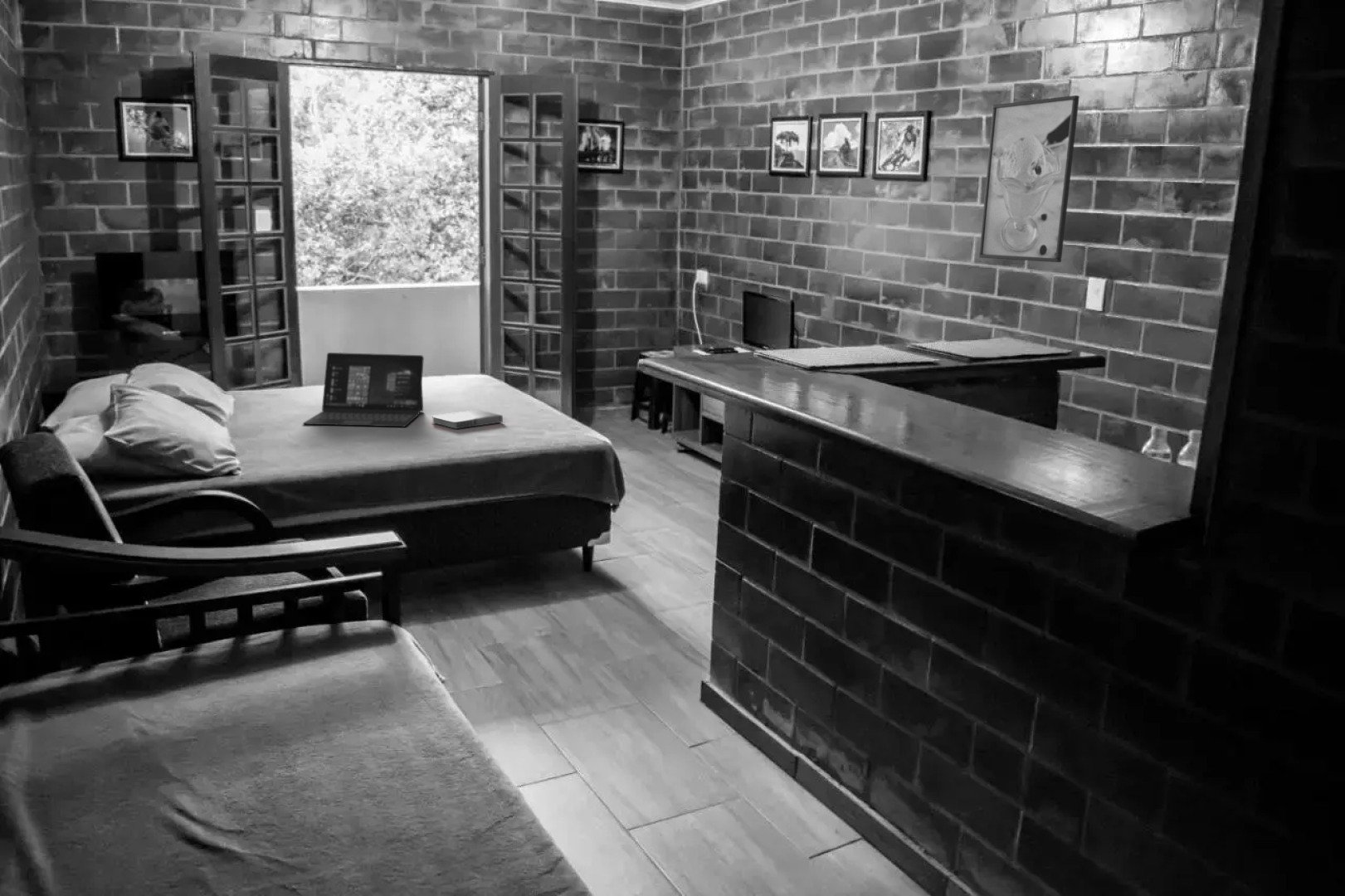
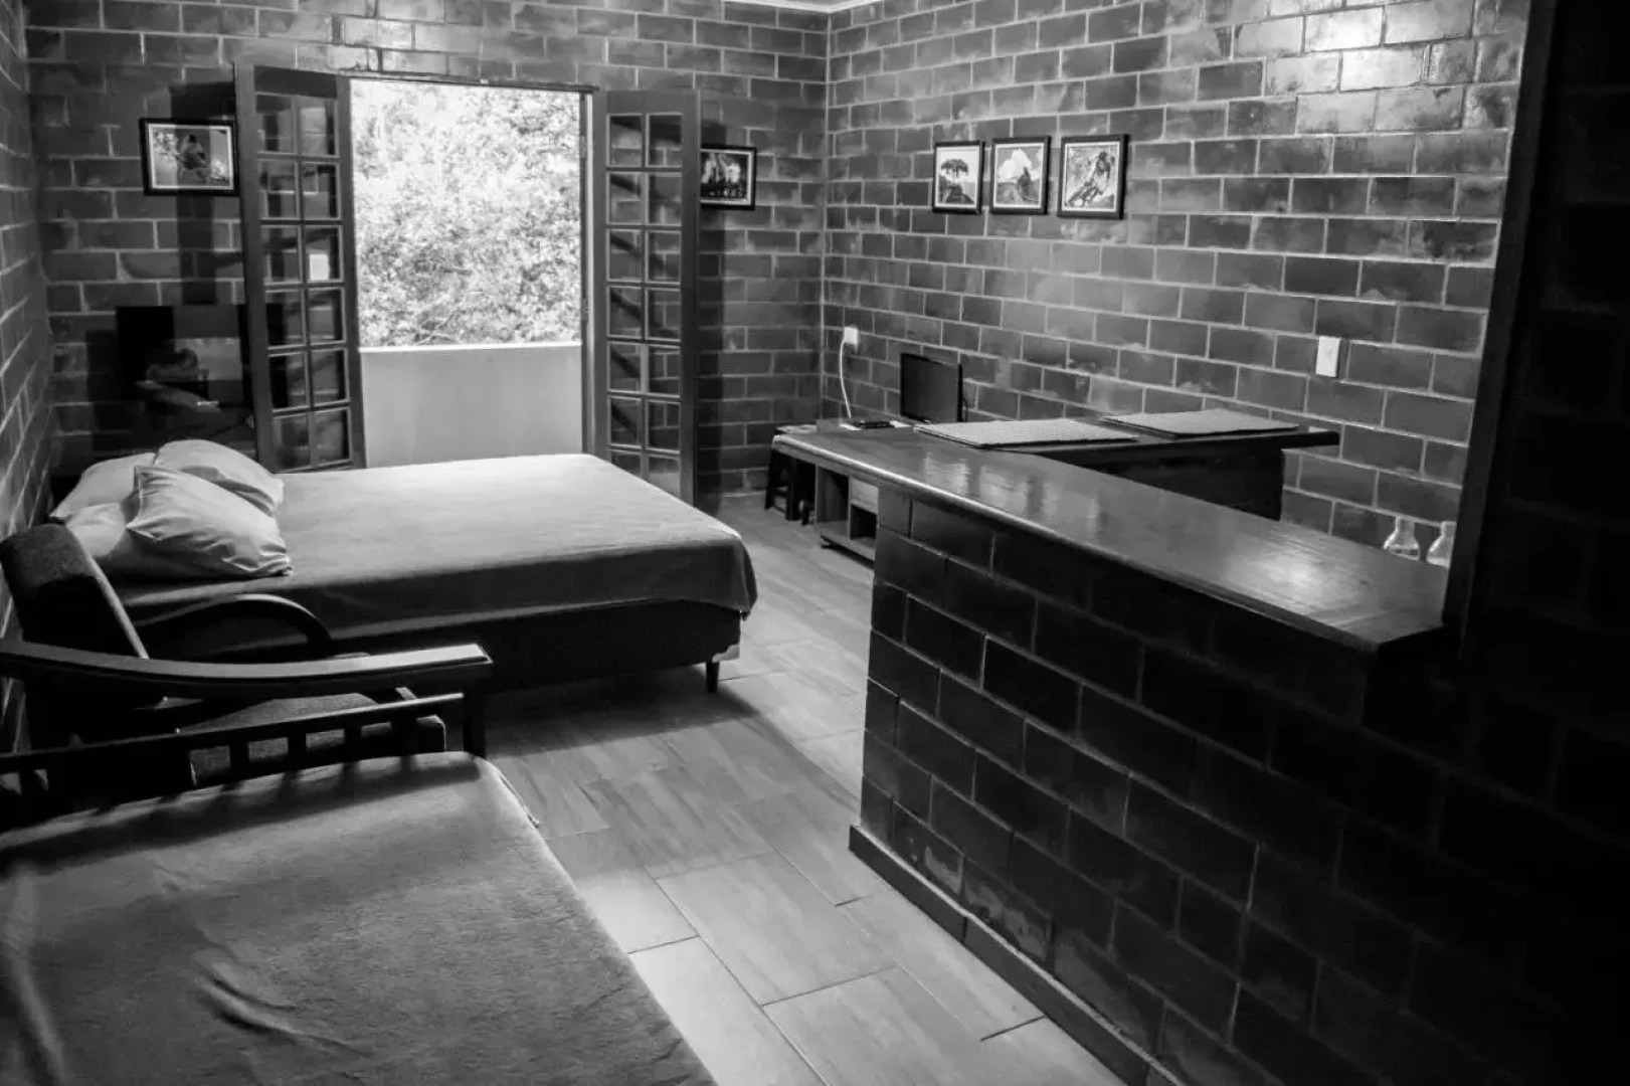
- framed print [978,95,1080,263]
- laptop [302,352,425,428]
- hardback book [431,409,504,430]
